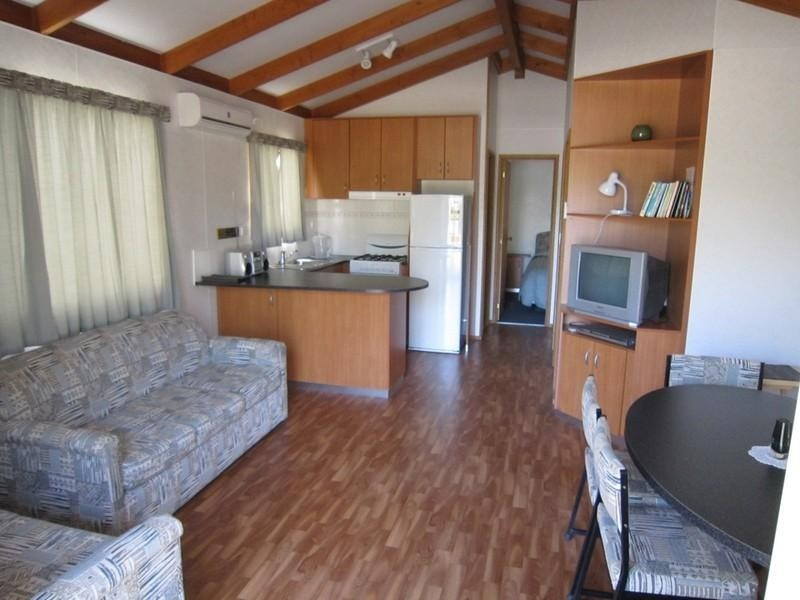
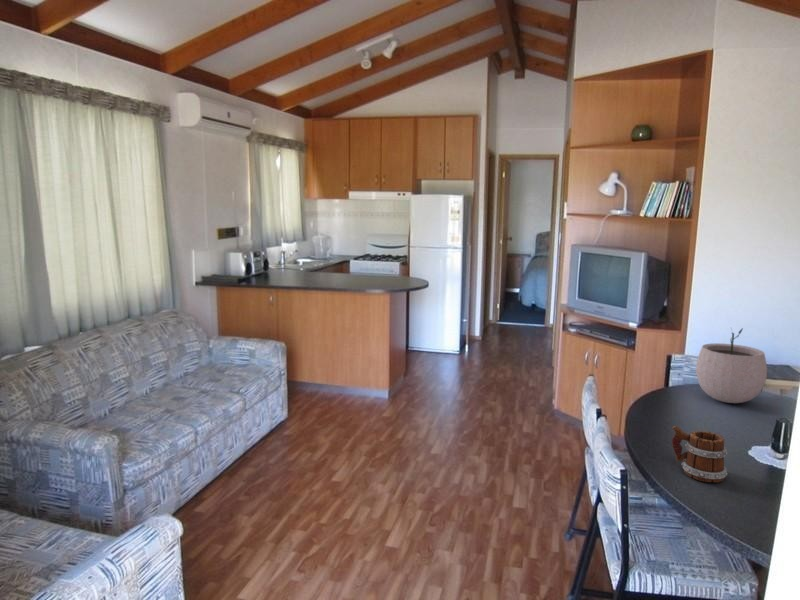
+ mug [671,425,728,484]
+ plant pot [695,327,768,404]
